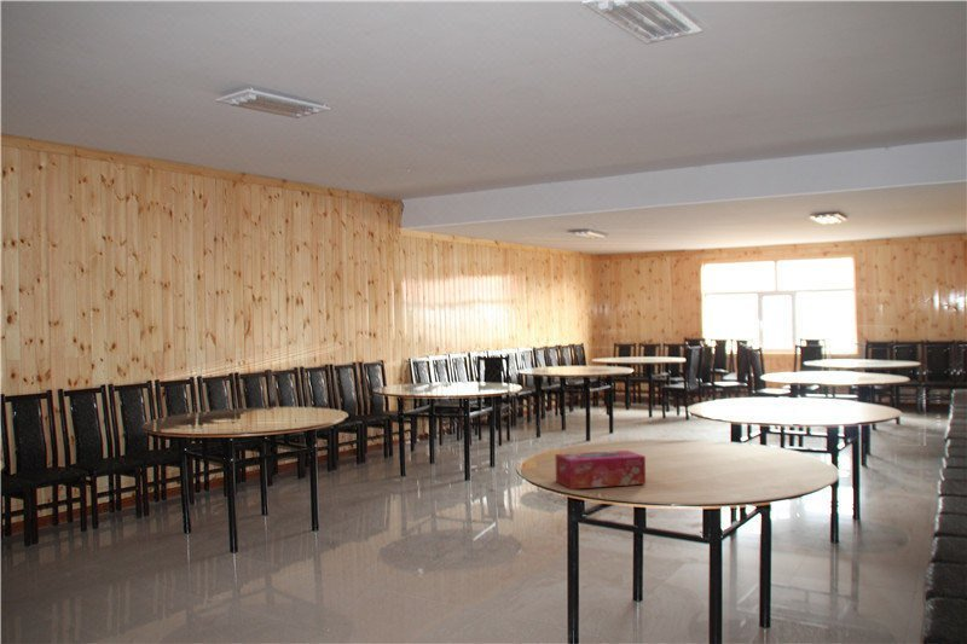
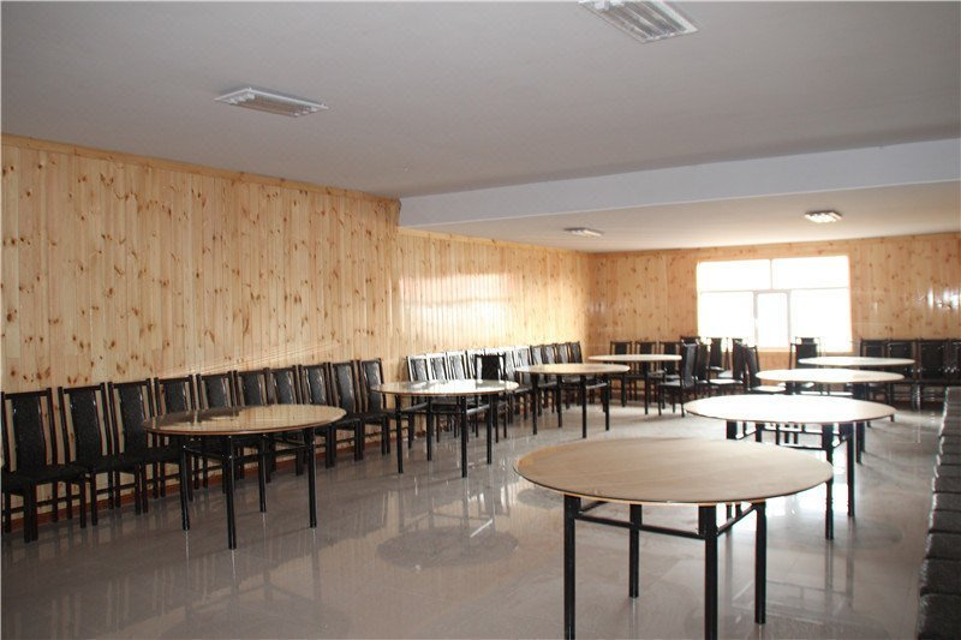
- tissue box [555,449,647,491]
